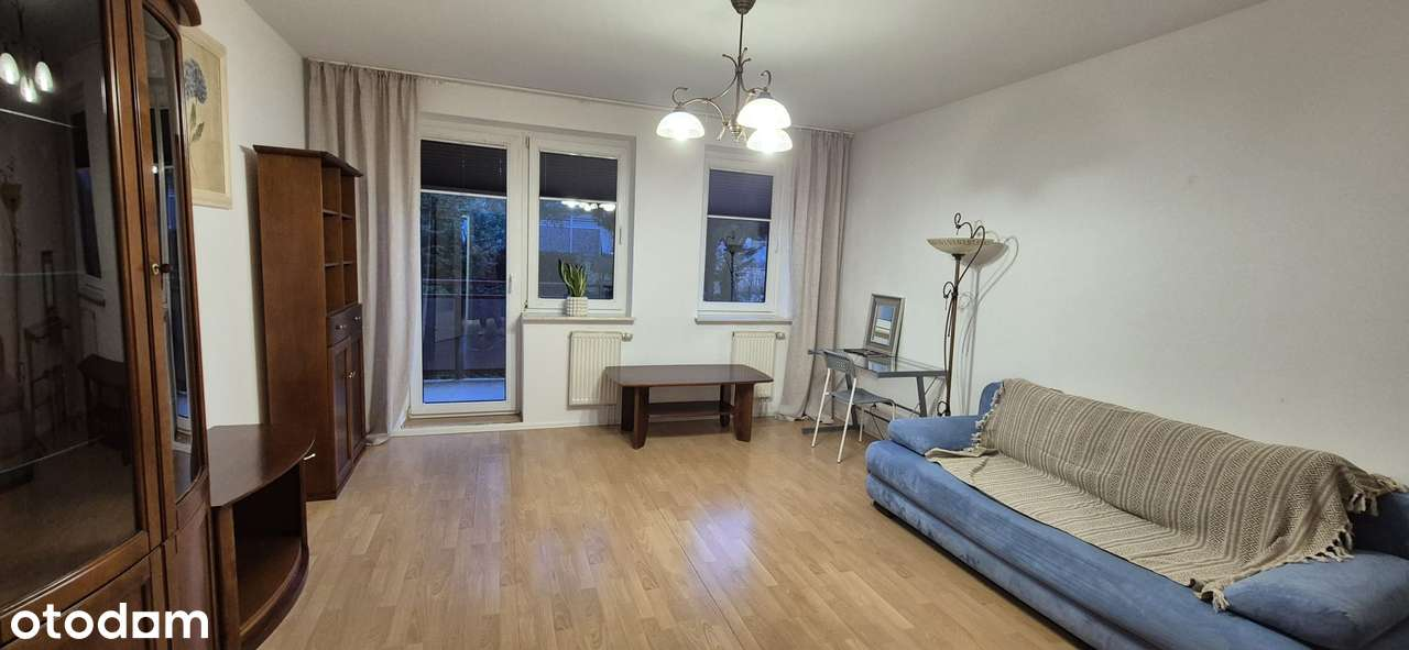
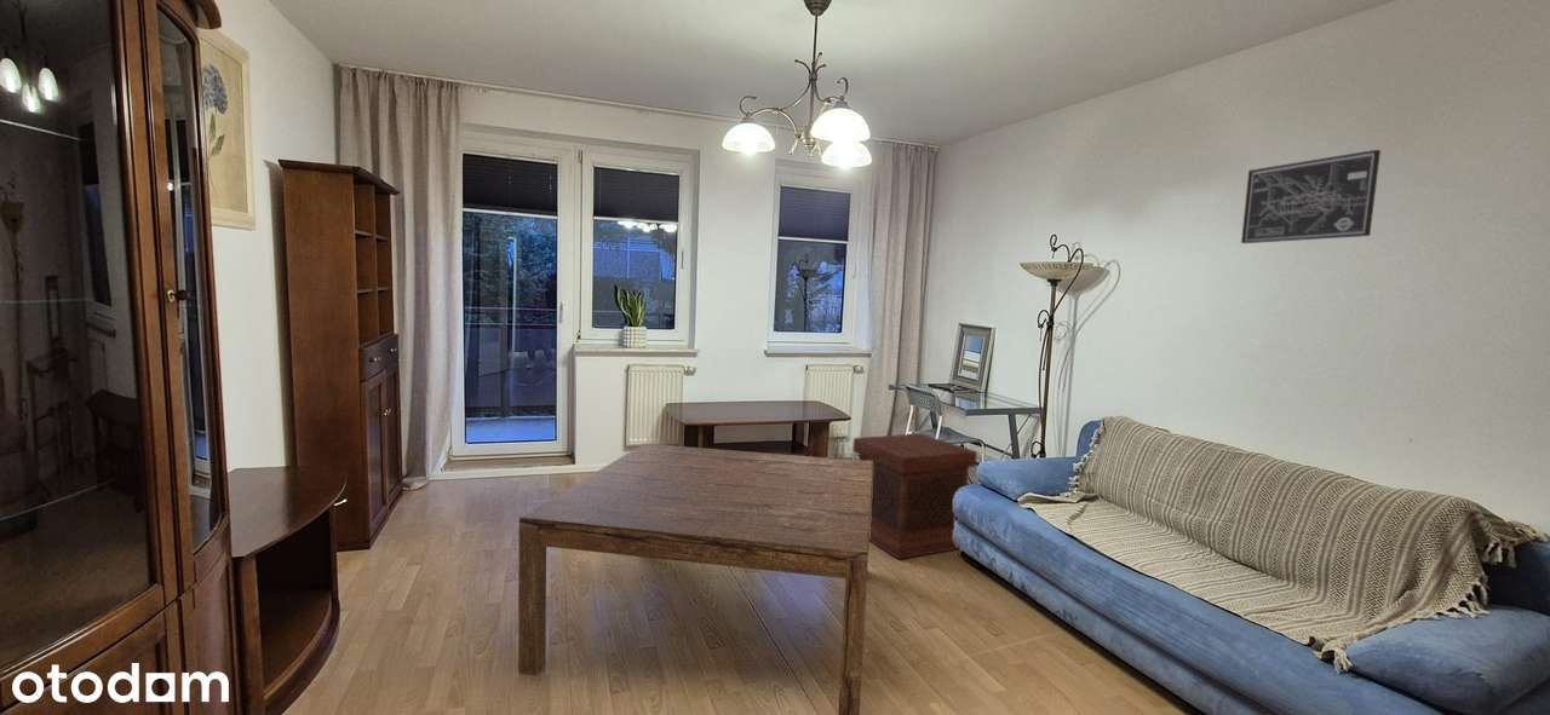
+ wall art [1240,149,1382,244]
+ side table [851,432,978,560]
+ coffee table [517,443,873,715]
